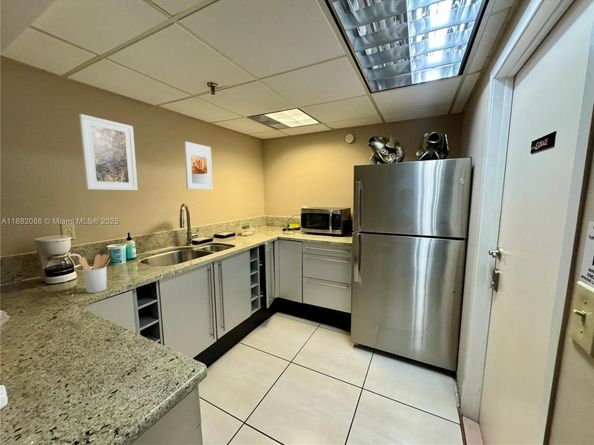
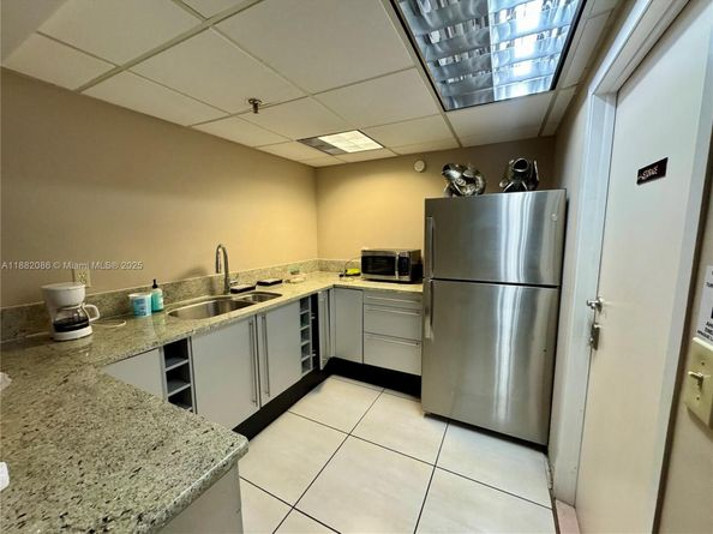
- utensil holder [78,254,111,294]
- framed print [78,113,138,191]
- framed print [183,141,213,190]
